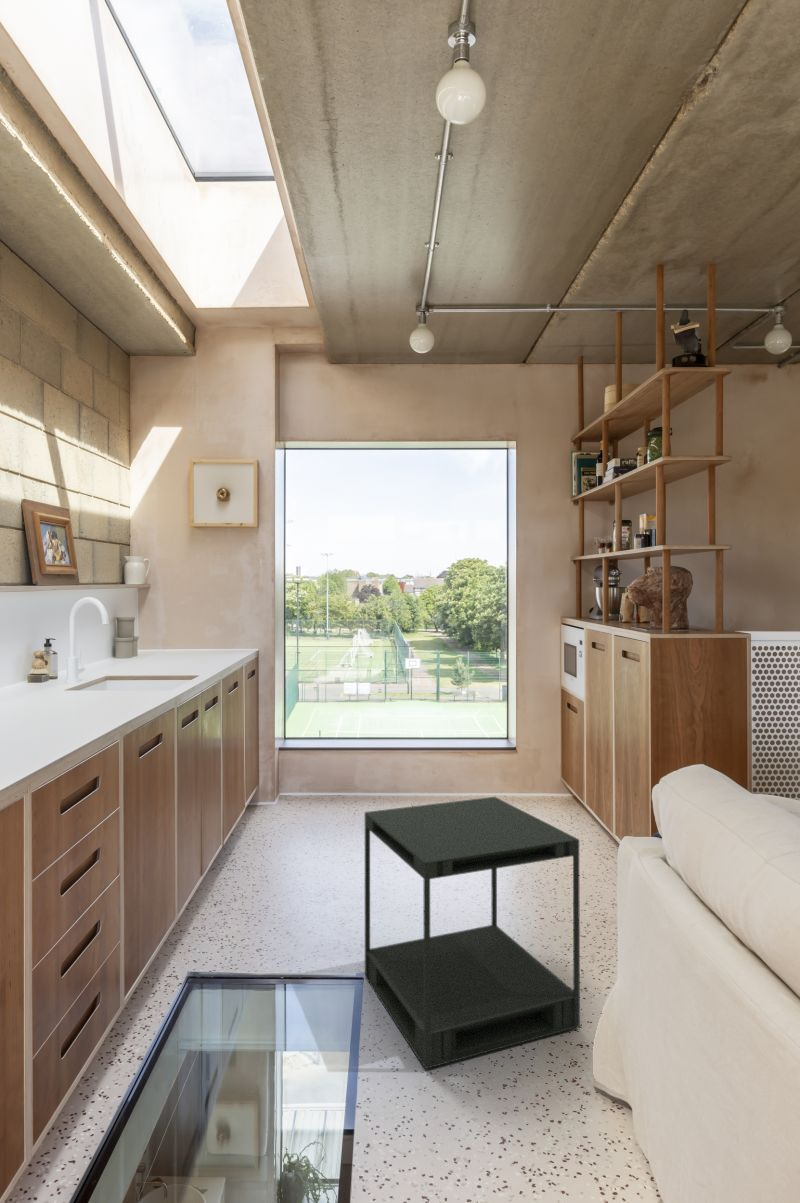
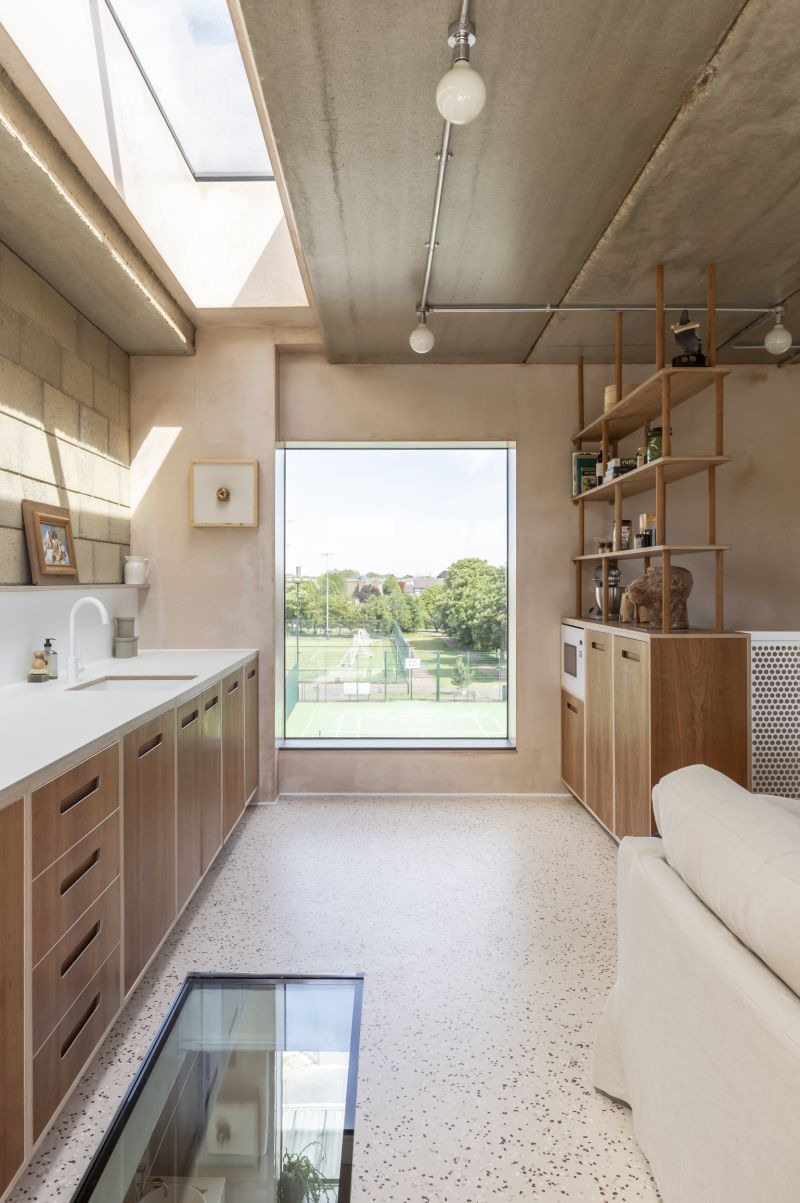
- side table [364,796,581,1070]
